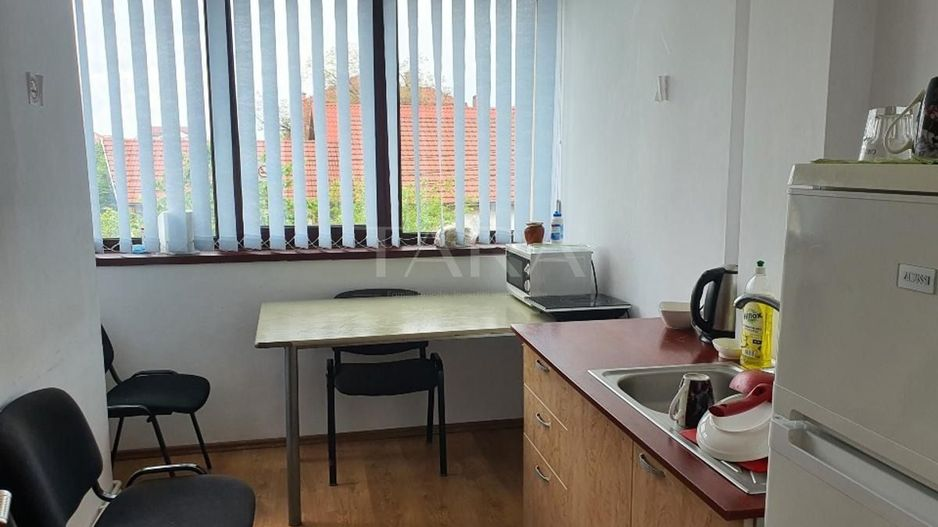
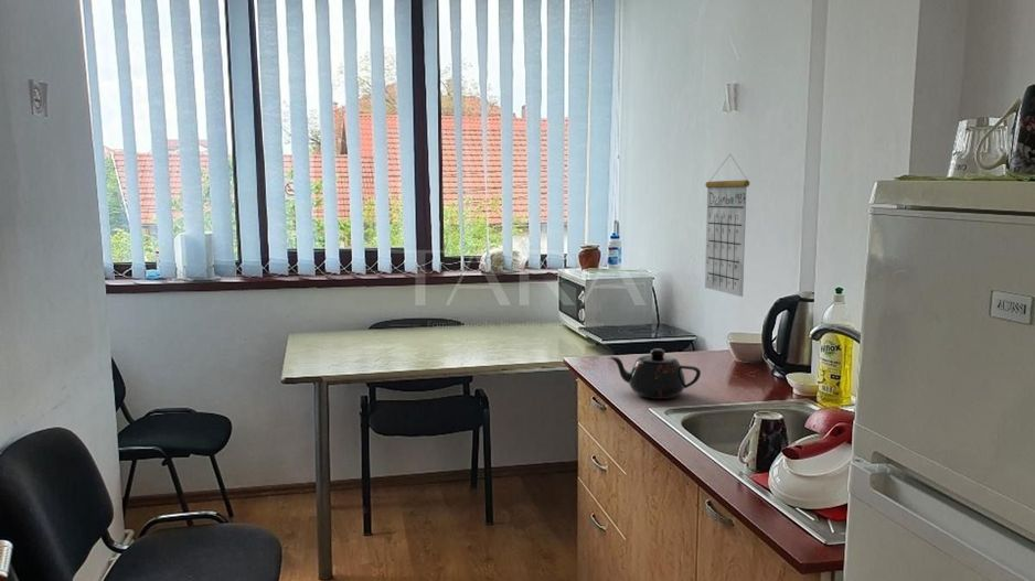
+ calendar [704,153,750,298]
+ teapot [609,347,702,400]
